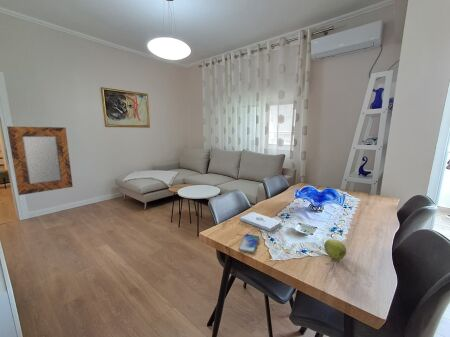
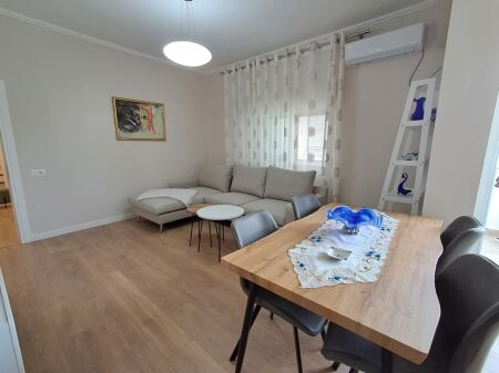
- notepad [239,211,282,232]
- apple [323,238,347,261]
- smartphone [238,233,260,254]
- home mirror [6,125,74,196]
